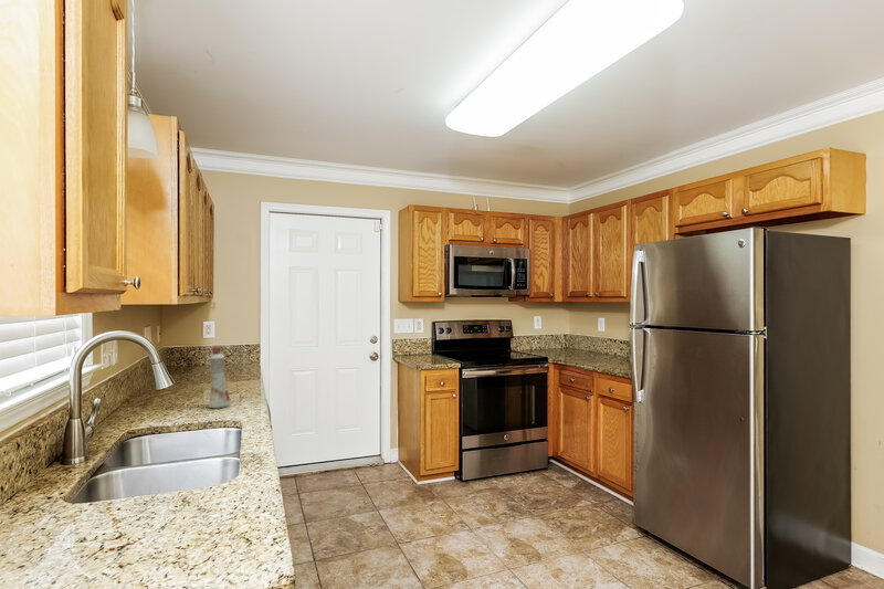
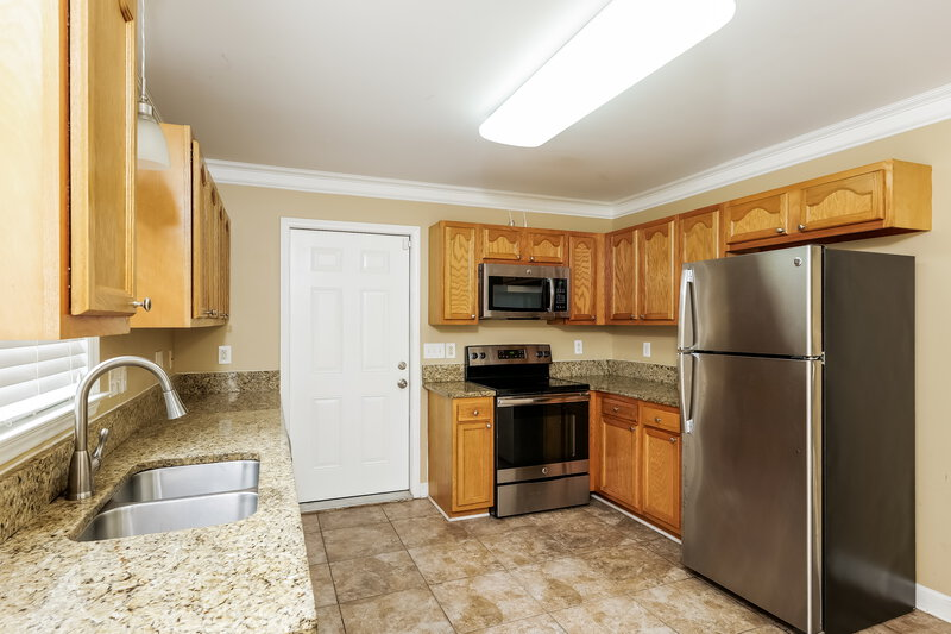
- bottle [208,345,231,410]
